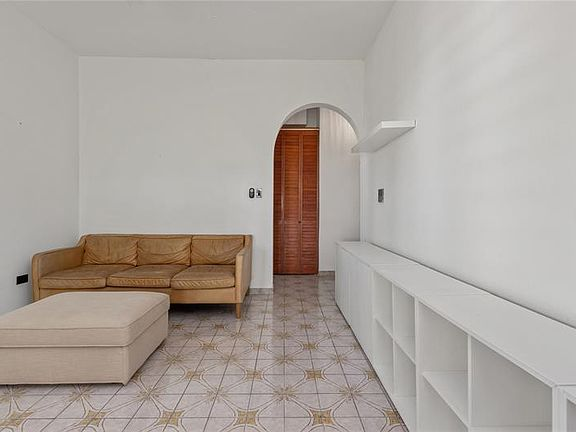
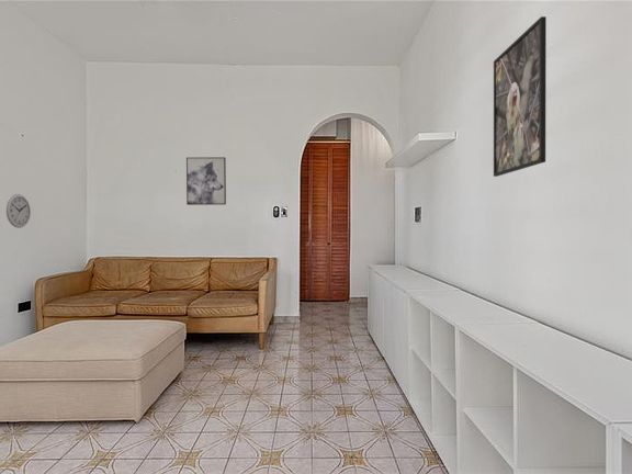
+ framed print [493,15,548,178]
+ wall art [185,156,227,206]
+ wall clock [4,193,32,229]
